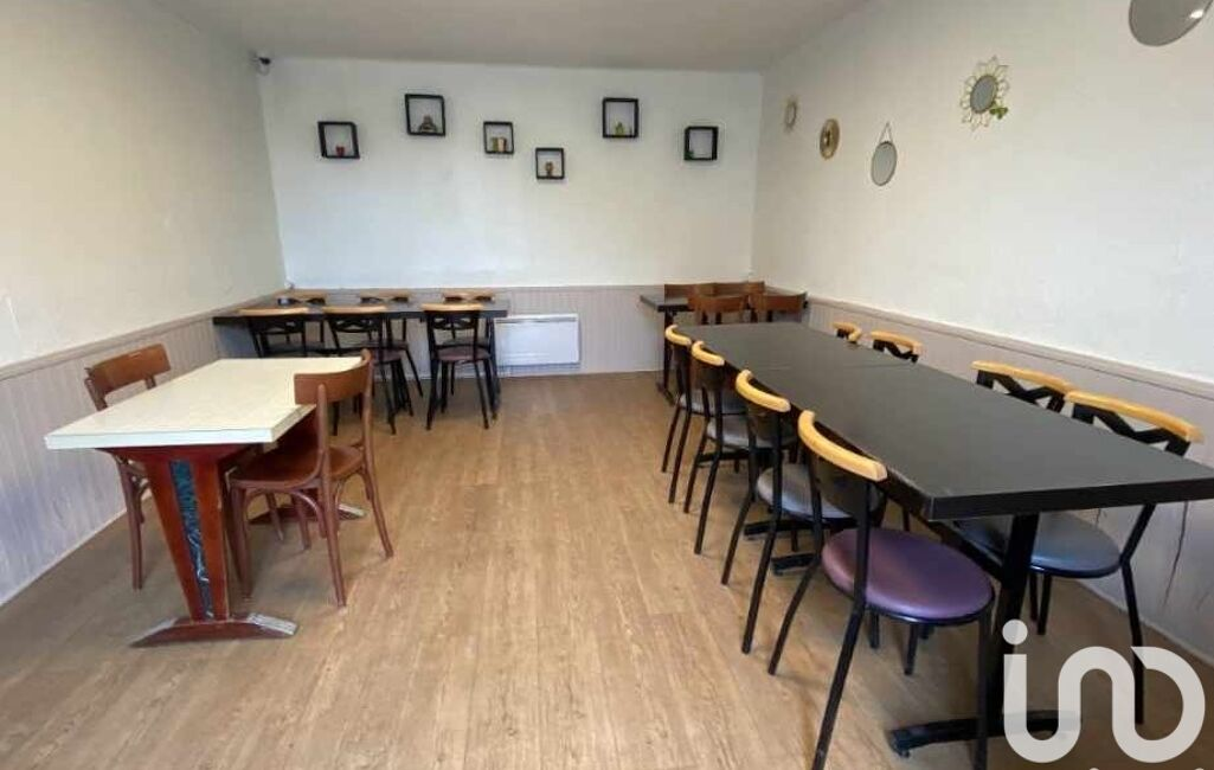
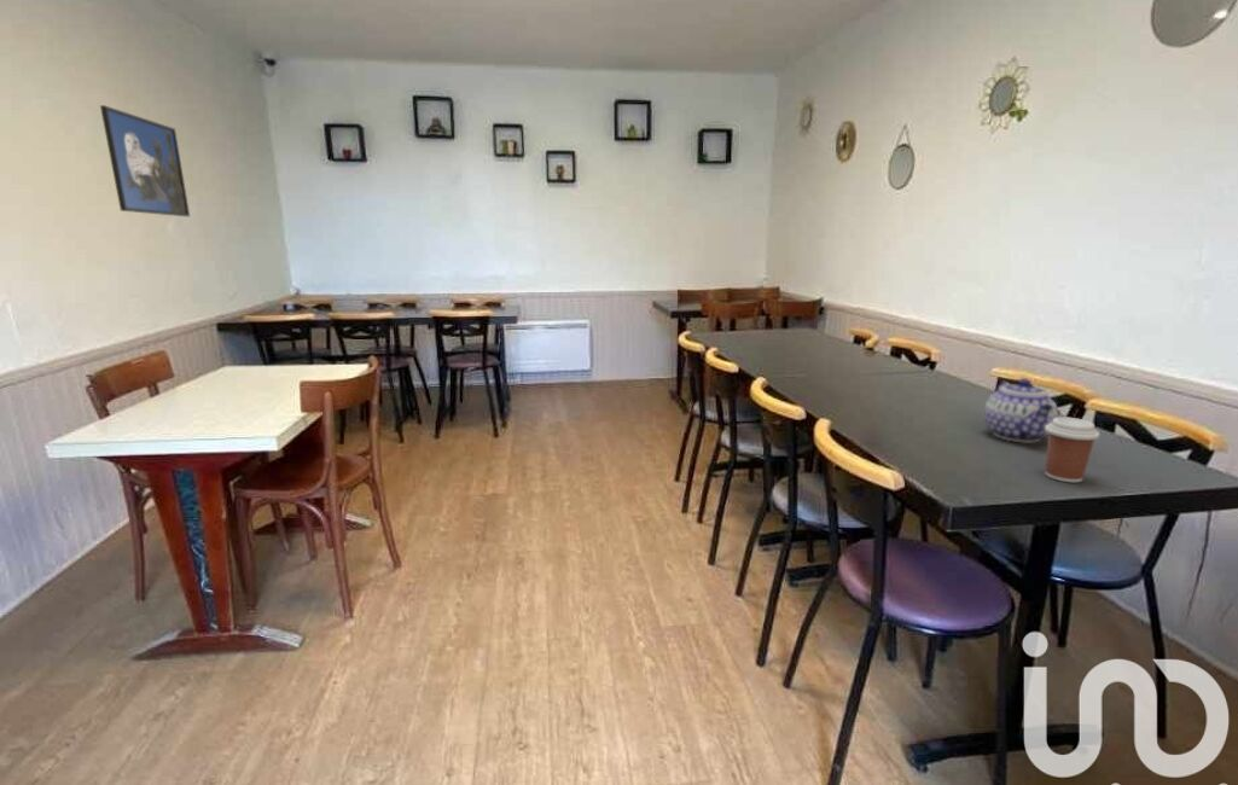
+ coffee cup [1044,415,1100,484]
+ teapot [983,377,1059,443]
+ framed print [99,104,191,217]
